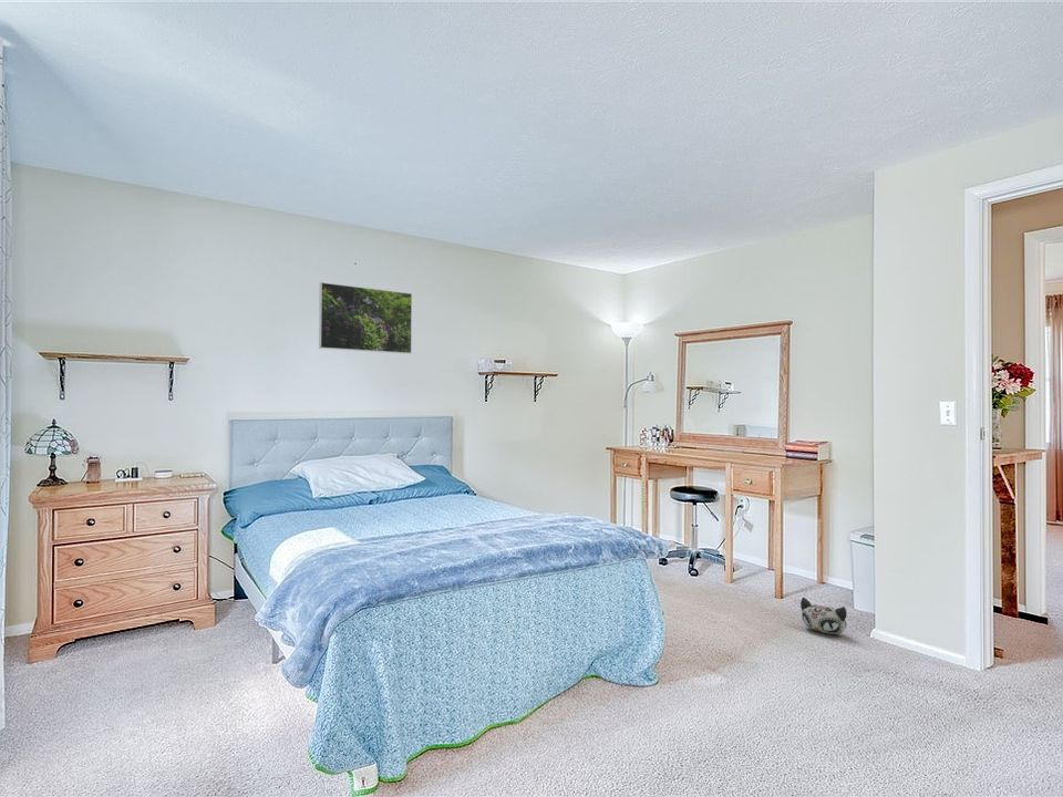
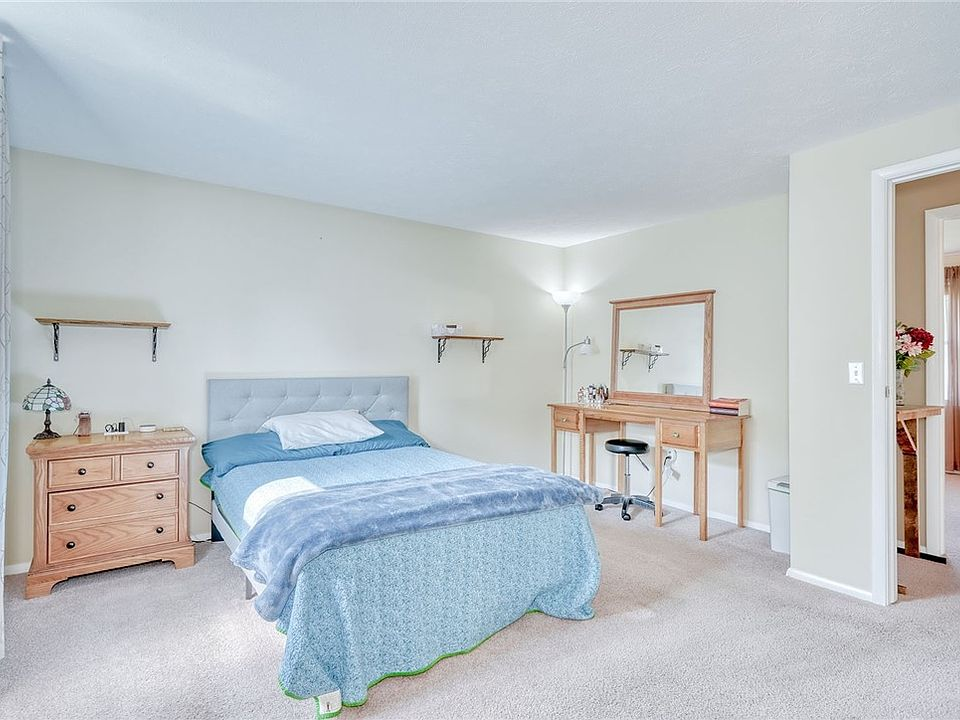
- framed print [318,281,413,355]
- plush toy [799,597,848,635]
